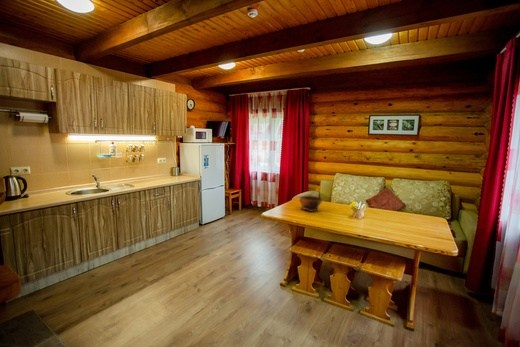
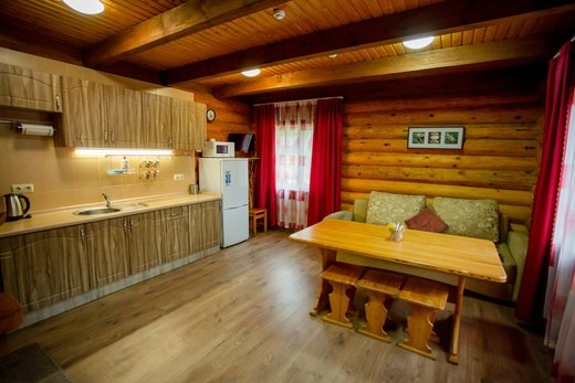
- bowl [298,195,324,213]
